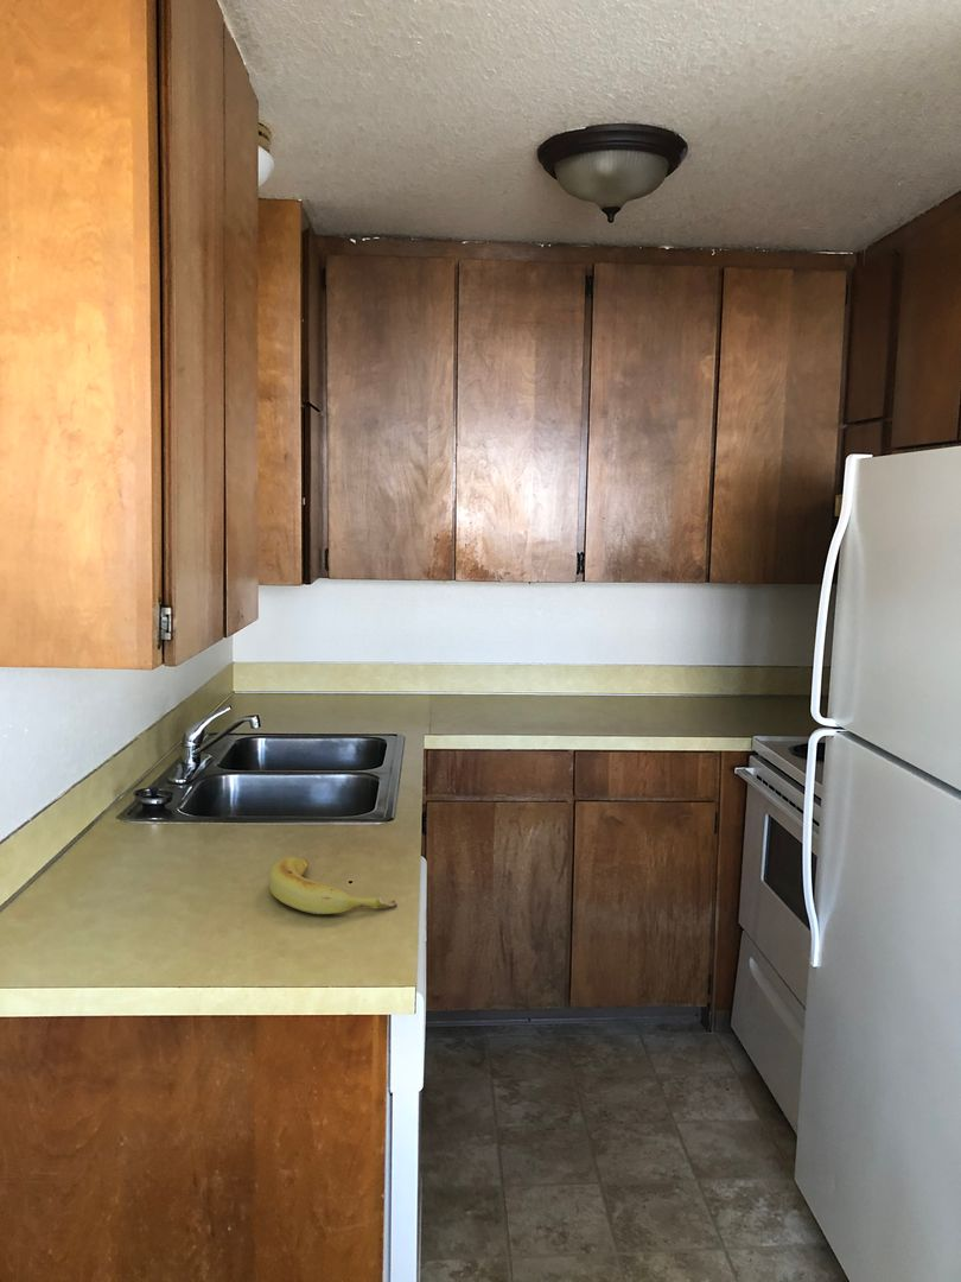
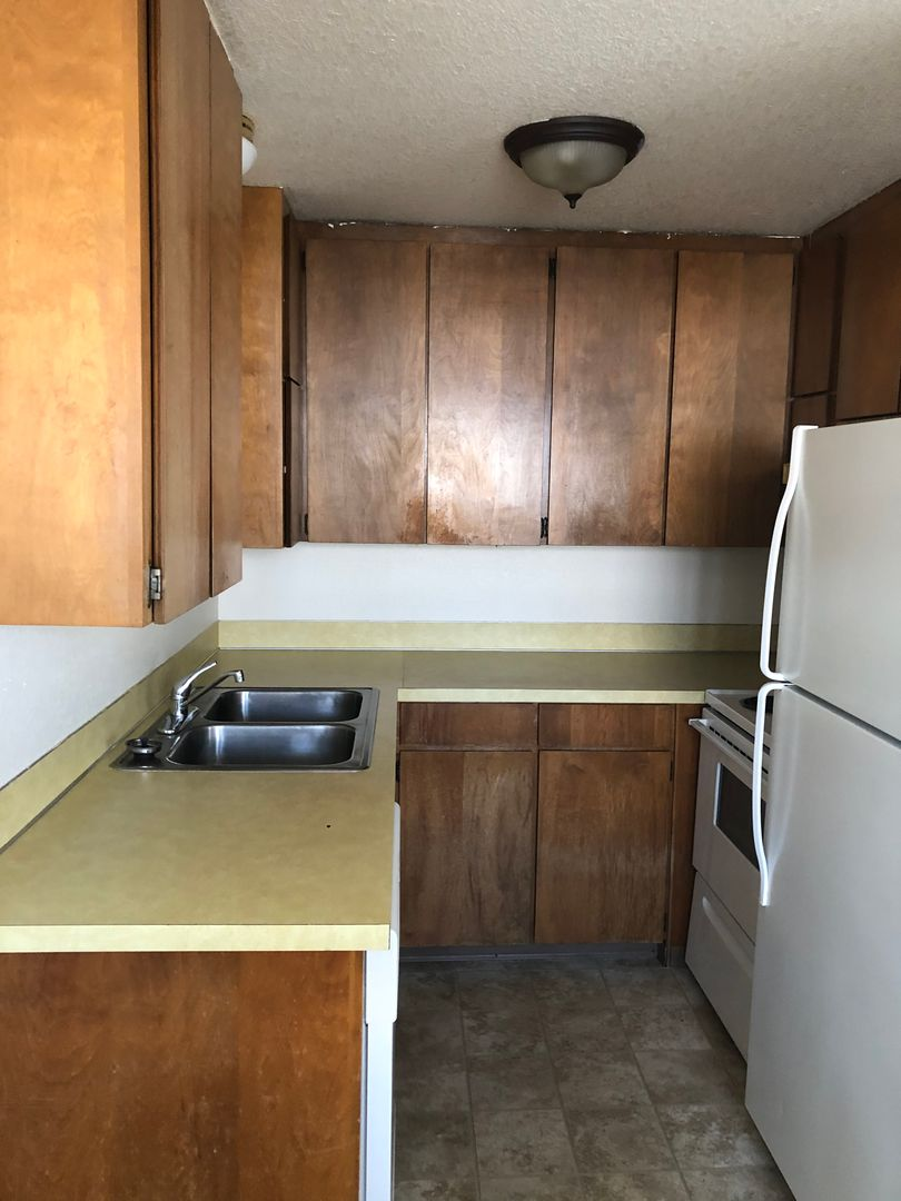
- banana [268,856,399,915]
